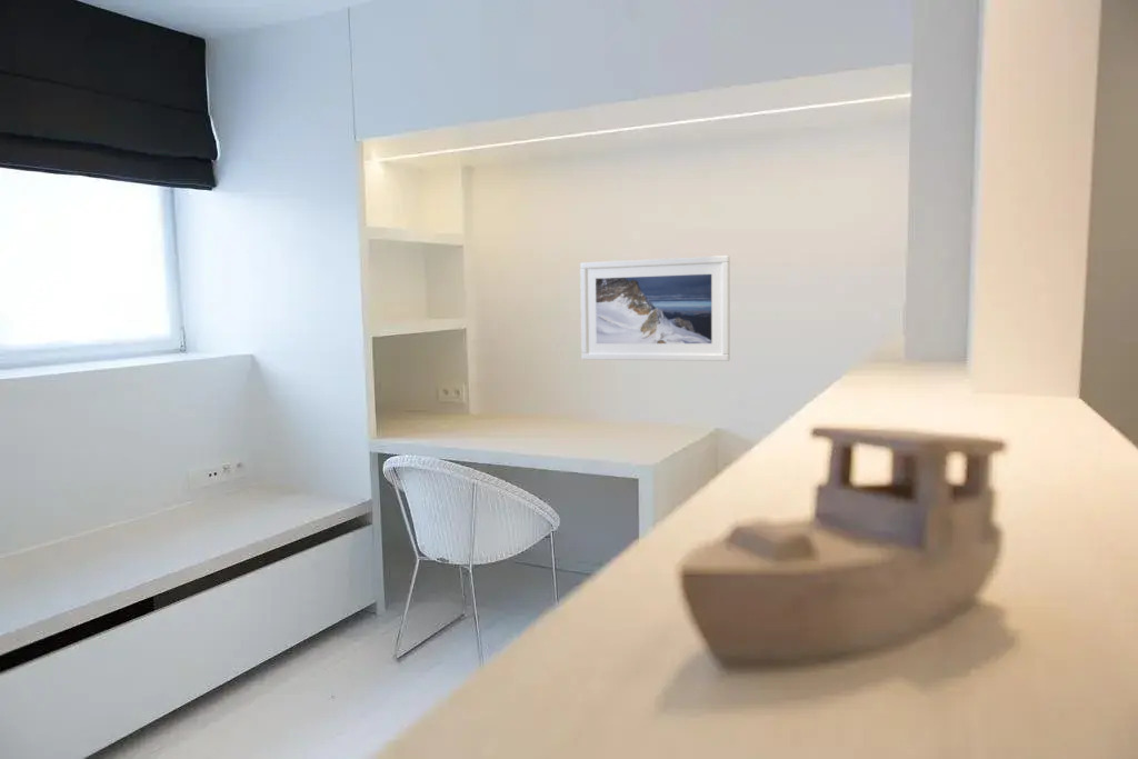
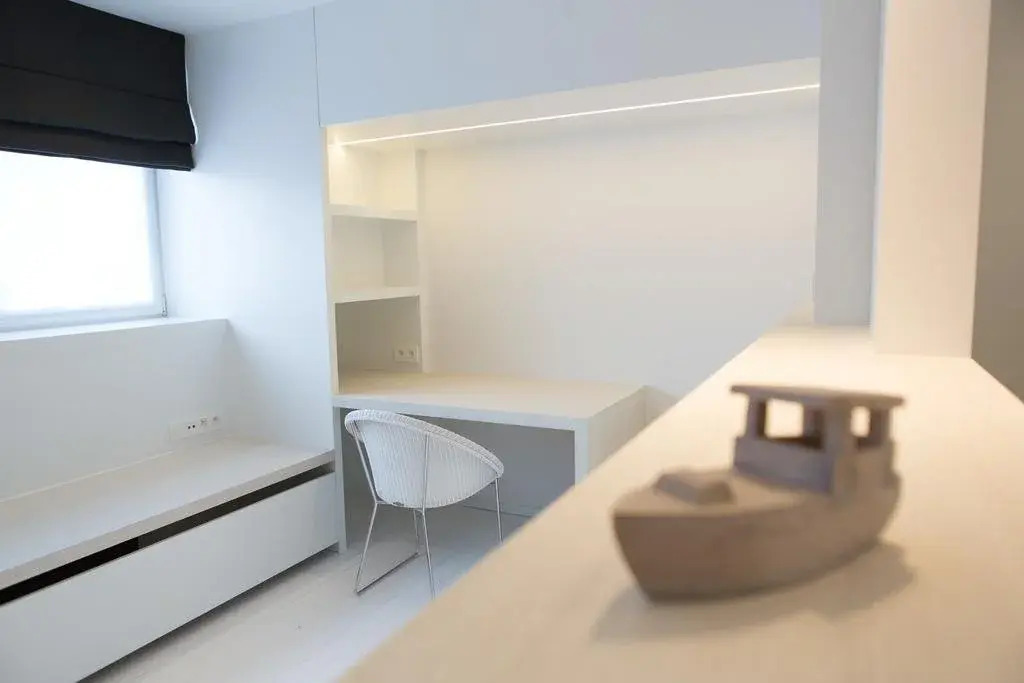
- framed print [579,254,731,362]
